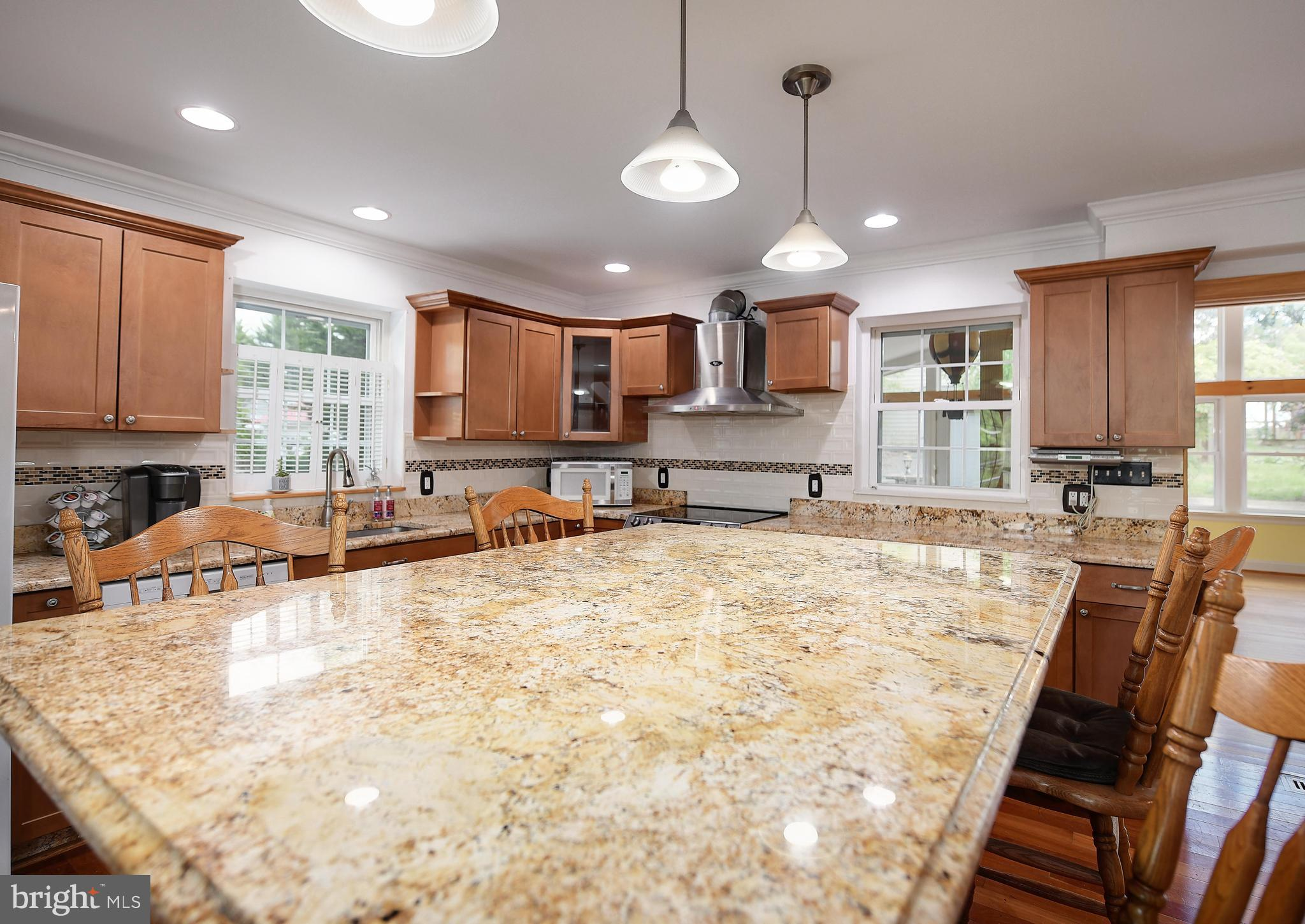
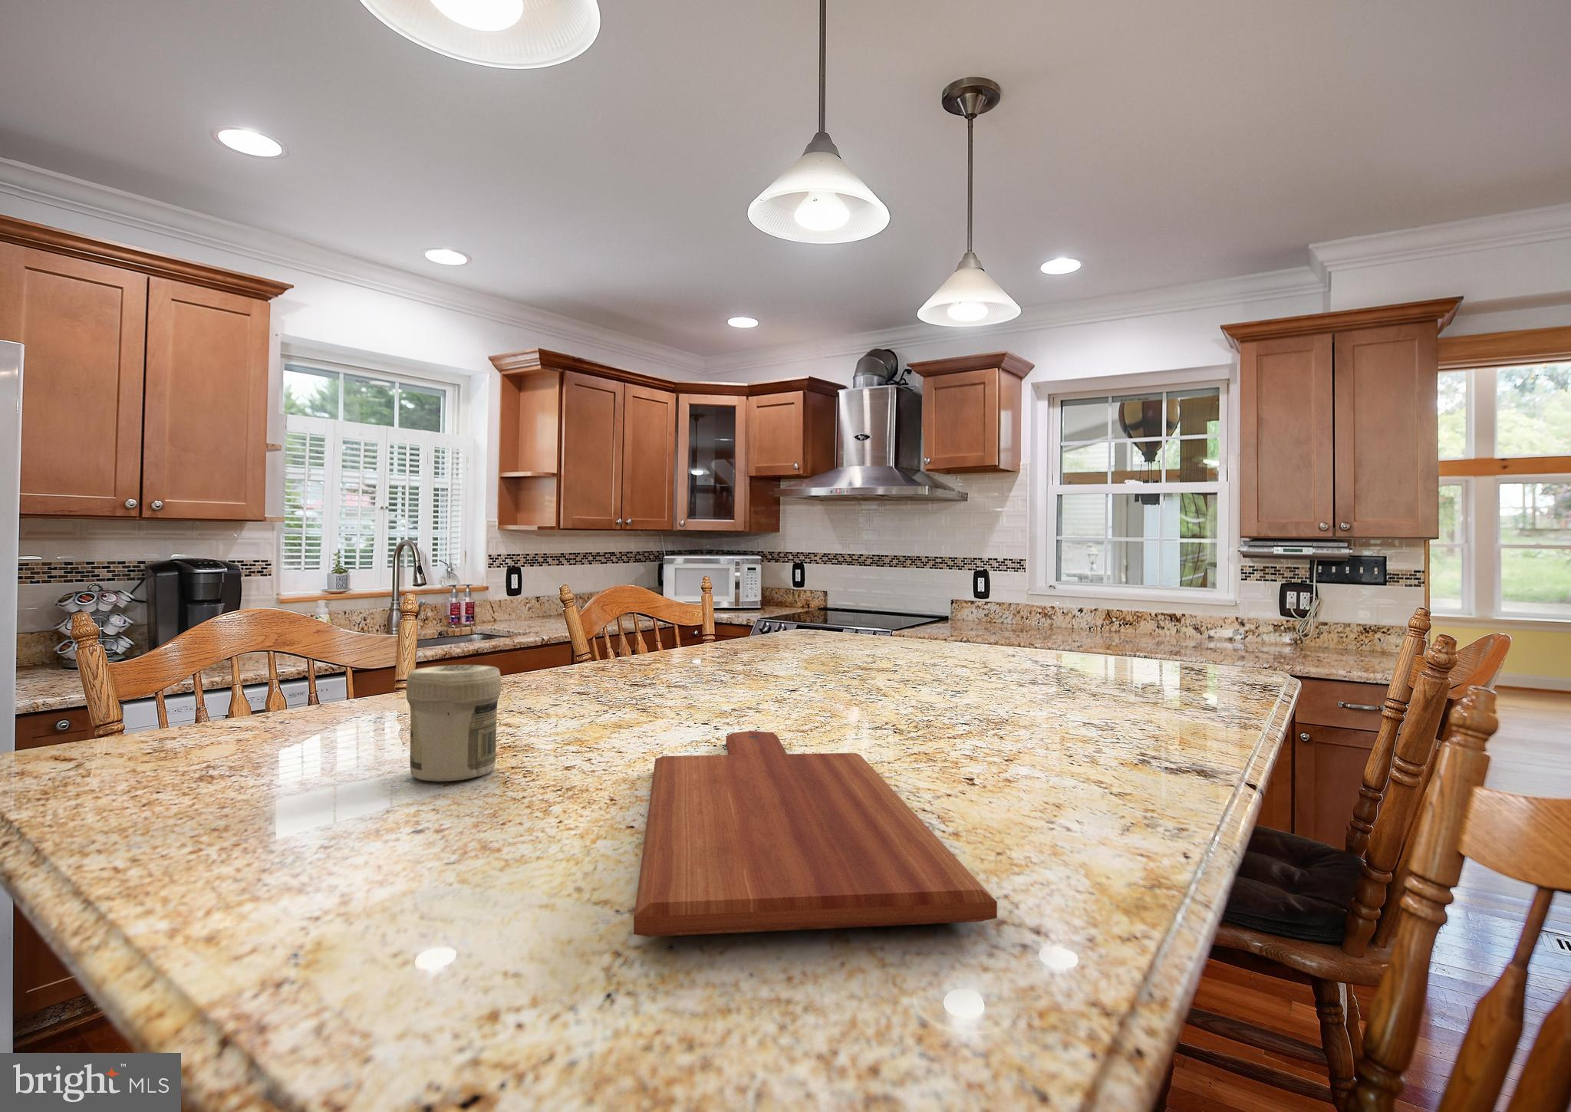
+ jar [404,664,502,782]
+ cutting board [633,731,998,937]
